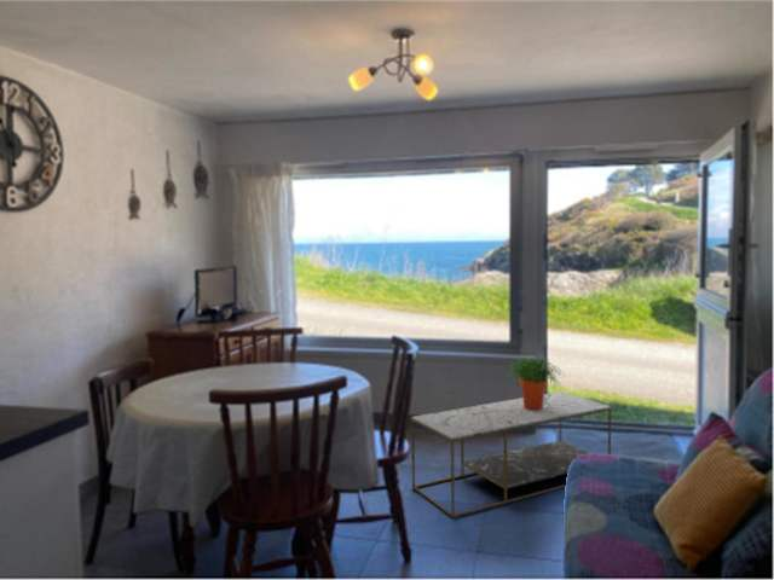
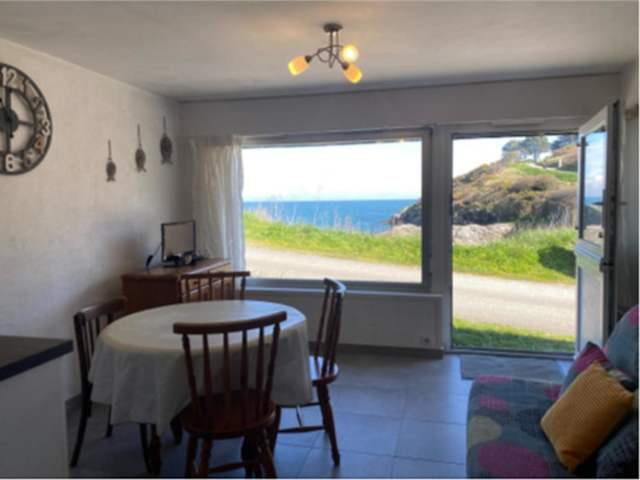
- coffee table [410,390,613,518]
- potted plant [502,355,566,411]
